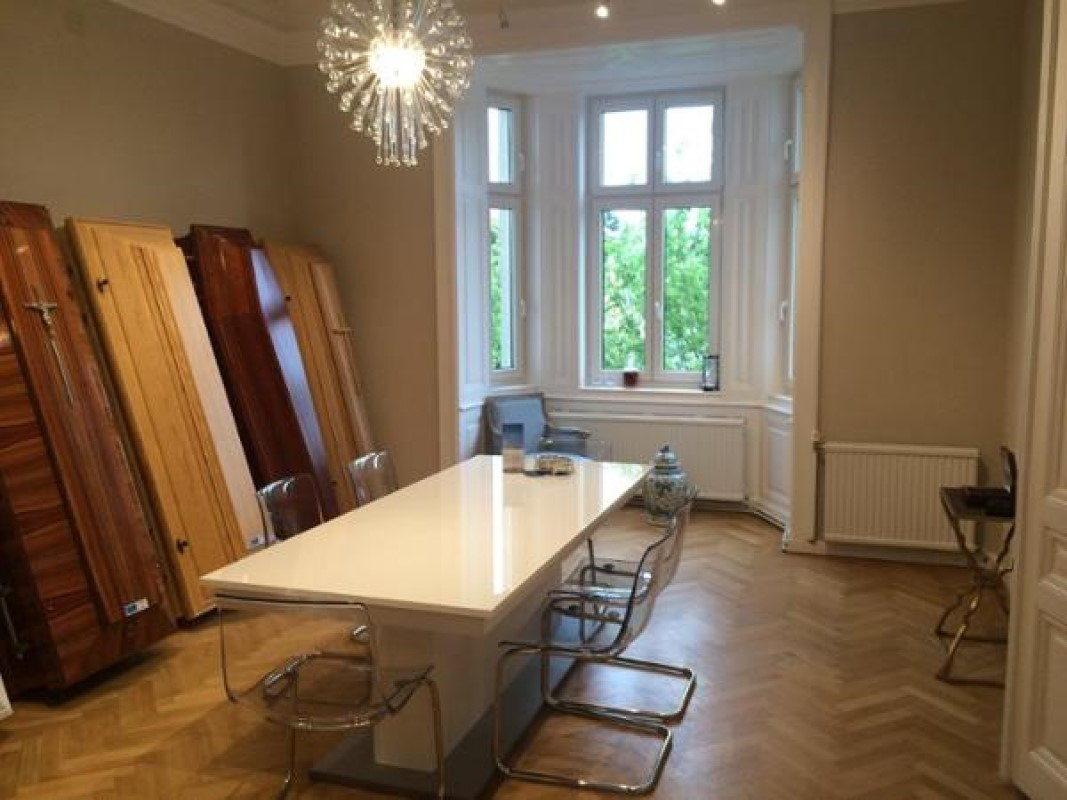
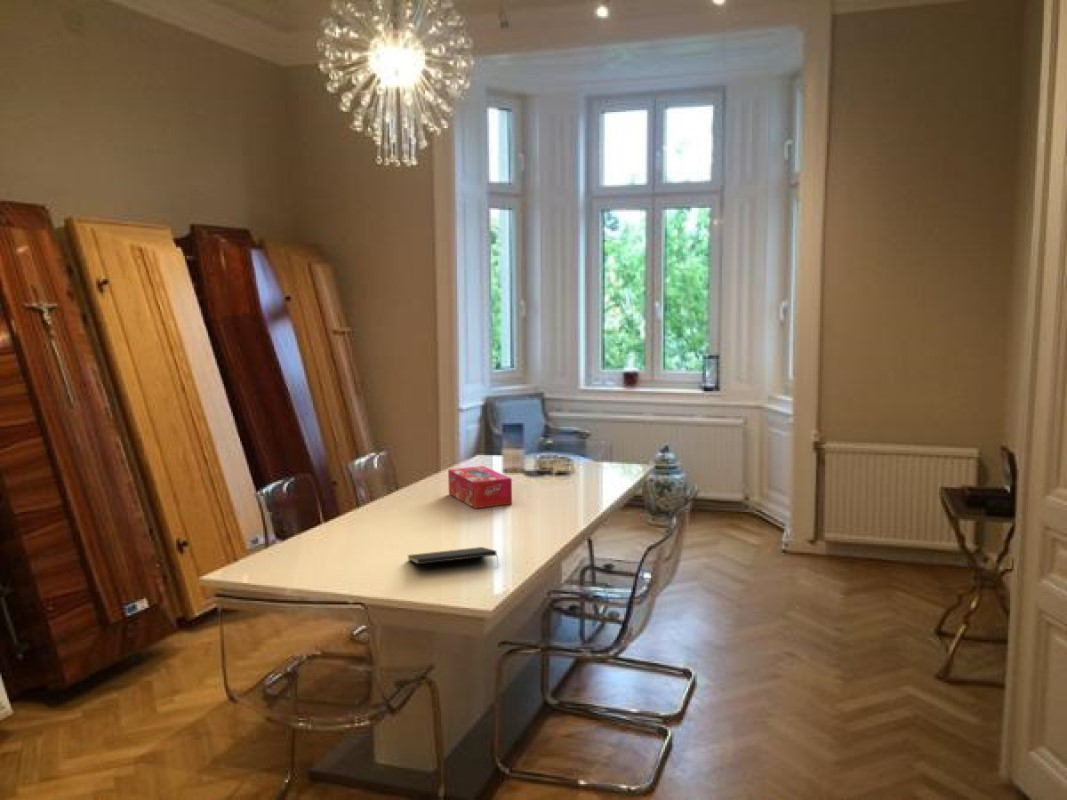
+ tissue box [447,465,513,510]
+ notepad [407,546,500,567]
